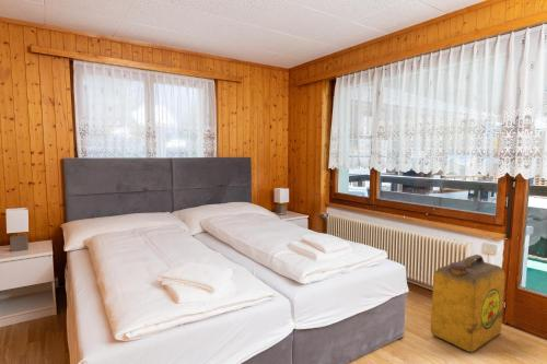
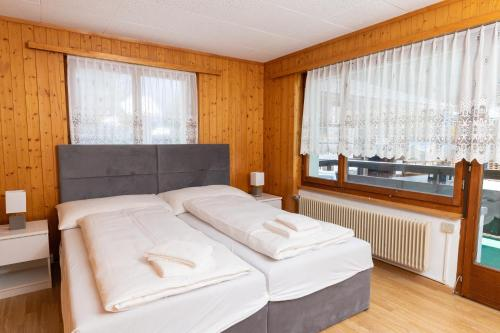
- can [430,254,507,353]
